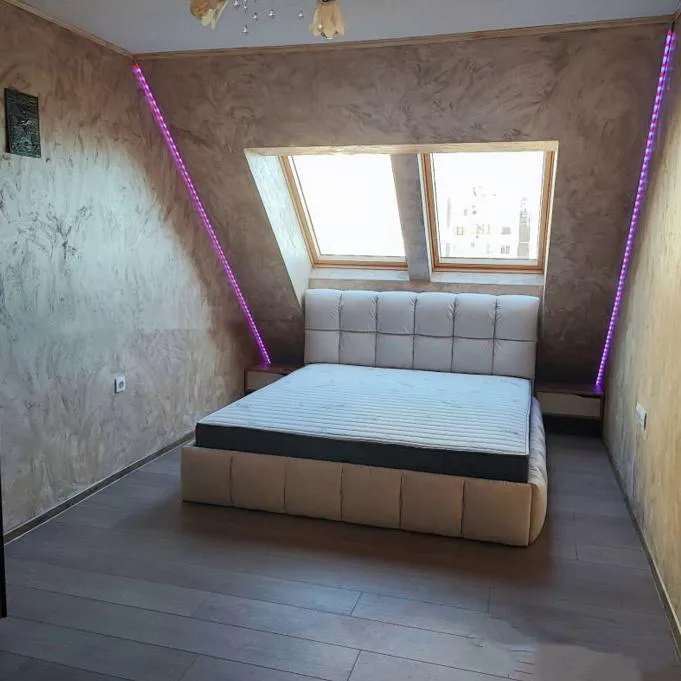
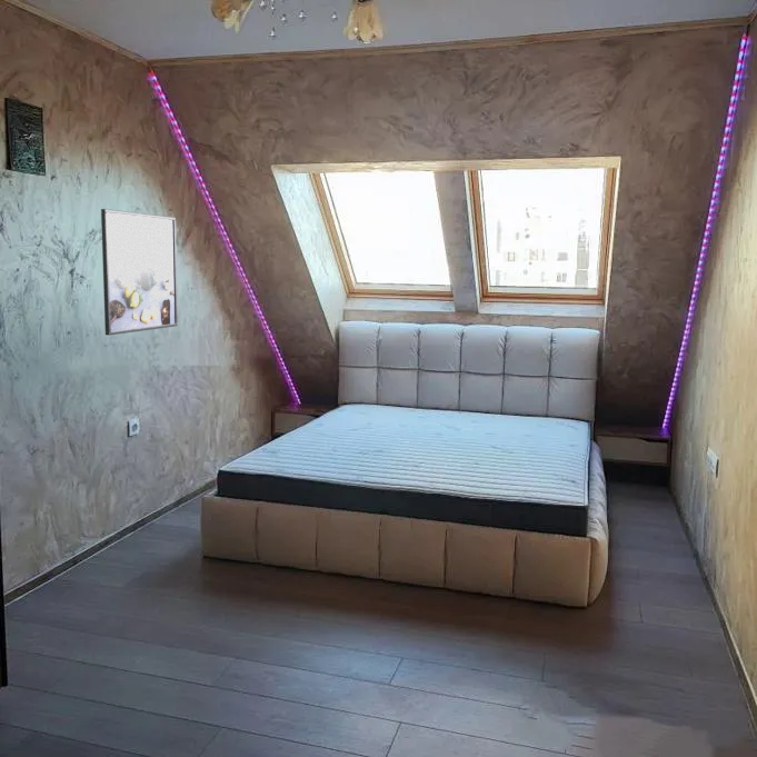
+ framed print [100,208,179,337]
